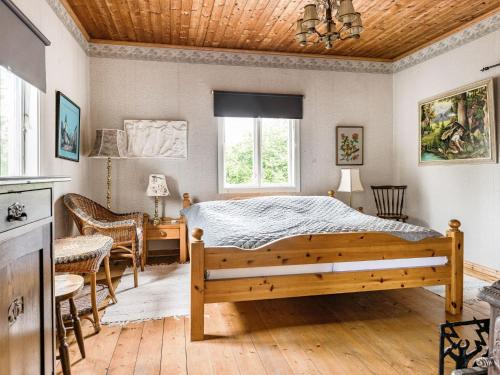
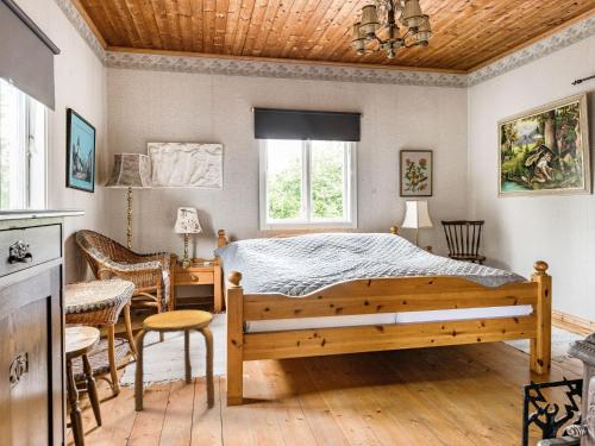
+ stool [133,309,215,412]
